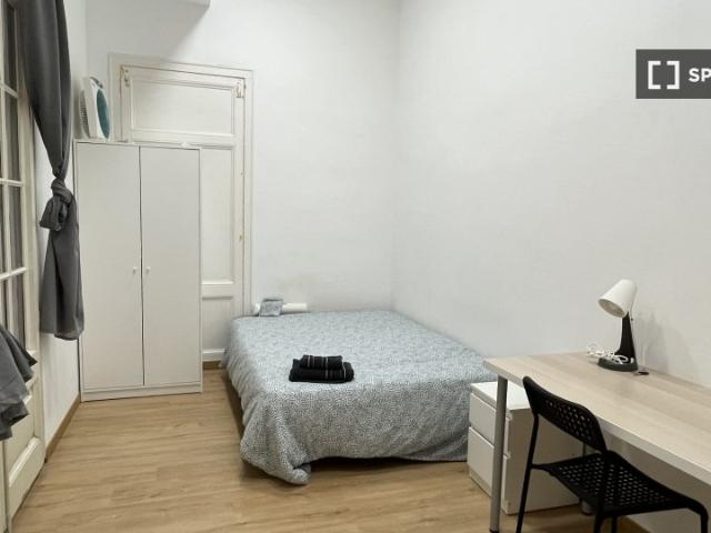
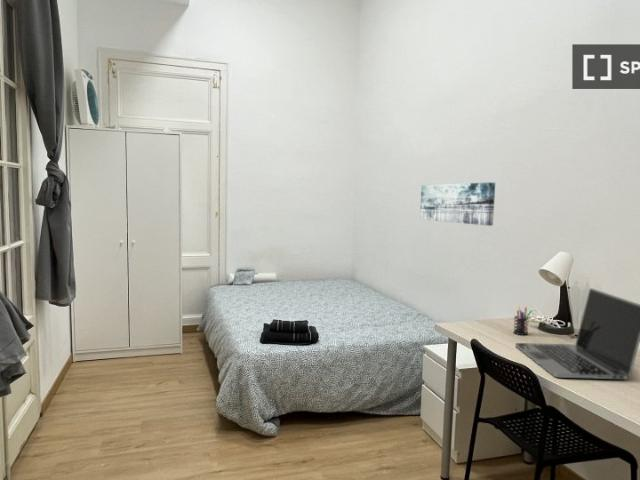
+ laptop [514,287,640,380]
+ pen holder [513,306,533,336]
+ wall art [419,181,496,227]
